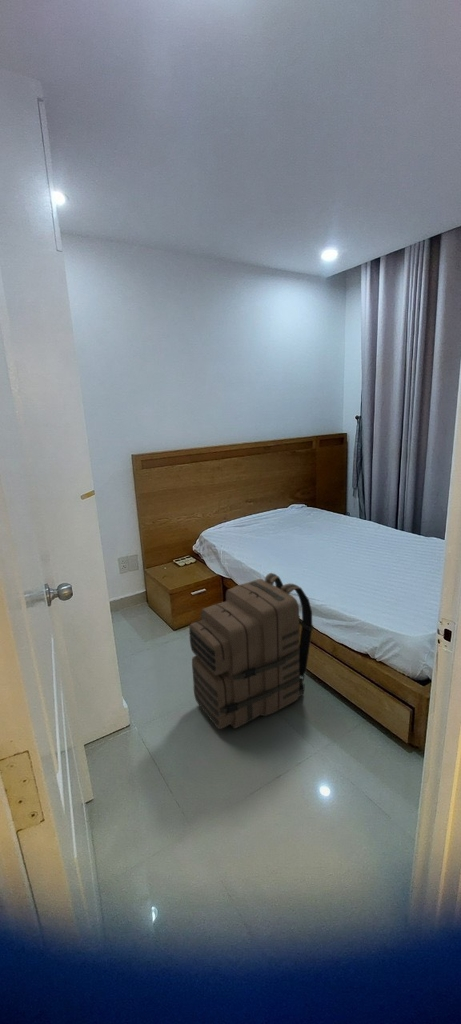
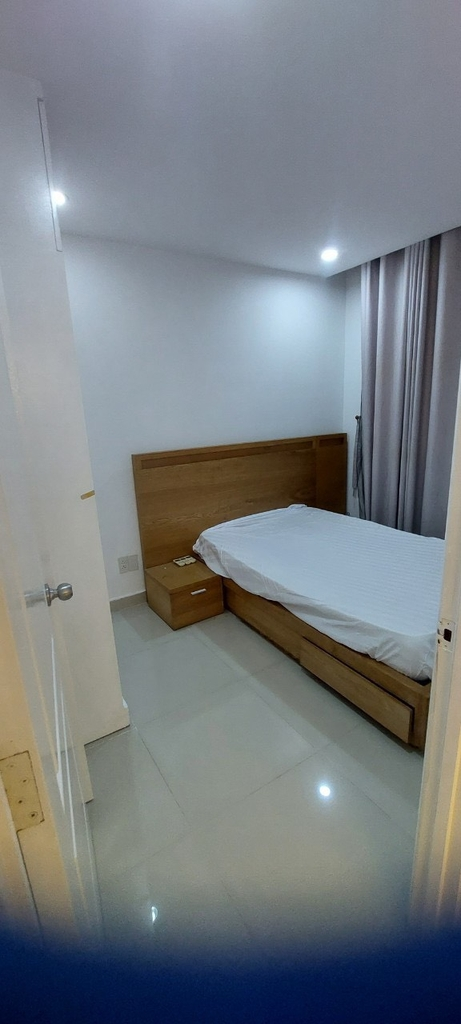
- backpack [188,572,315,730]
